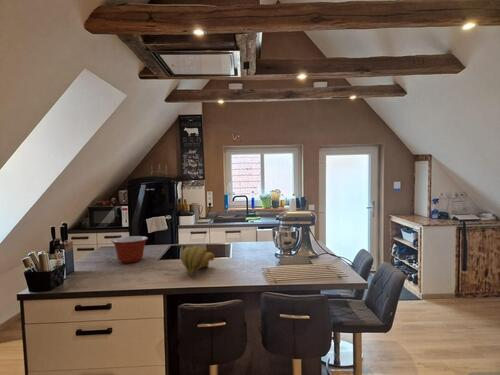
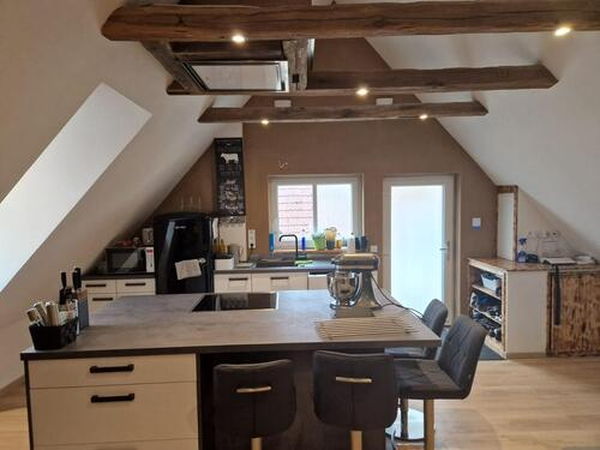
- mixing bowl [111,235,149,264]
- banana bunch [180,245,215,277]
